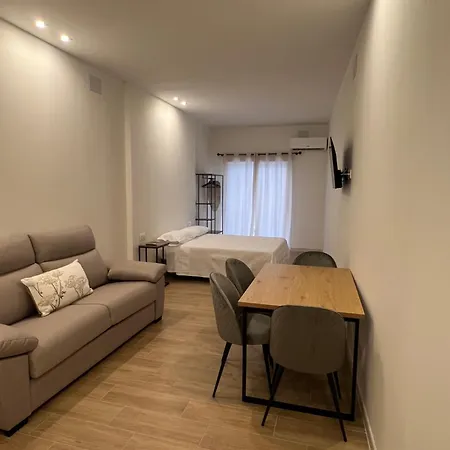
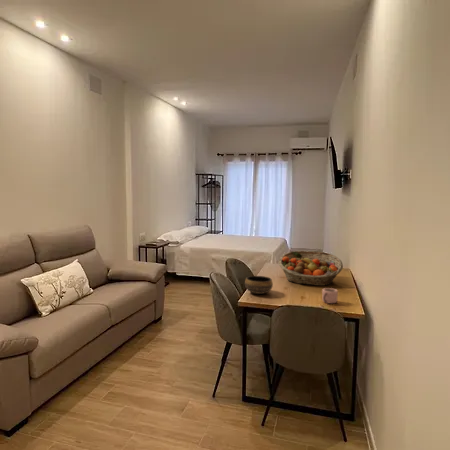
+ mug [321,287,339,305]
+ fruit basket [278,250,344,286]
+ bowl [244,275,274,295]
